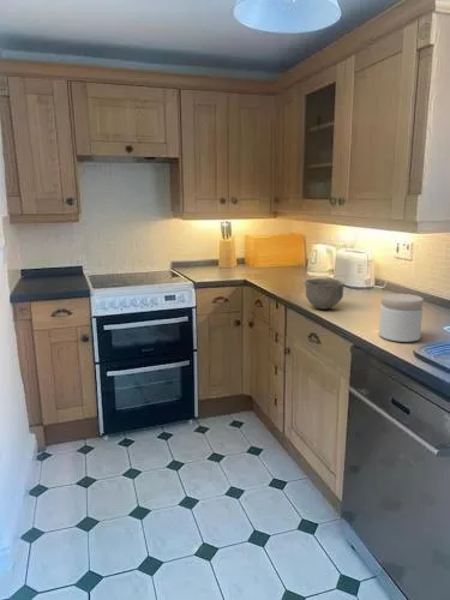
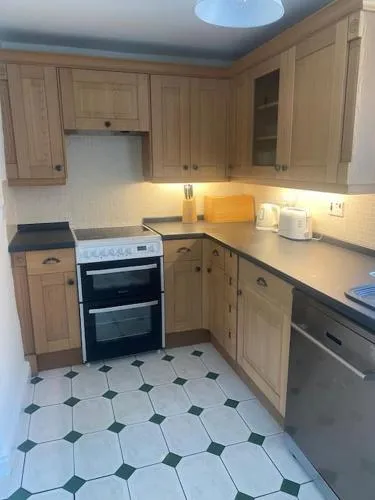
- jar [378,293,425,343]
- bowl [304,277,346,311]
